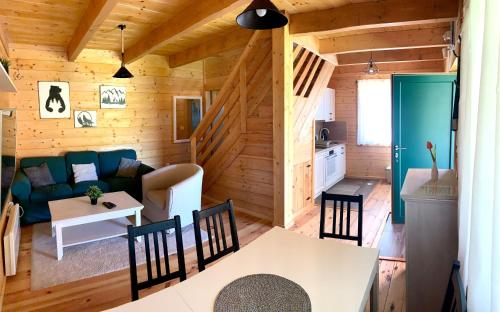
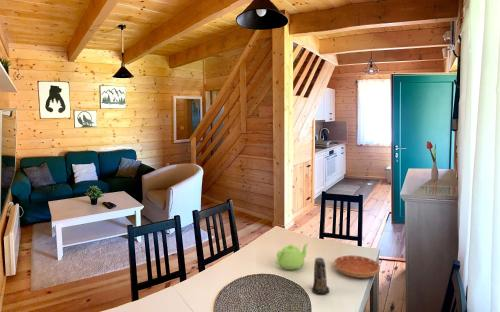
+ saucer [333,255,381,279]
+ teapot [275,242,310,271]
+ candle [311,257,330,295]
